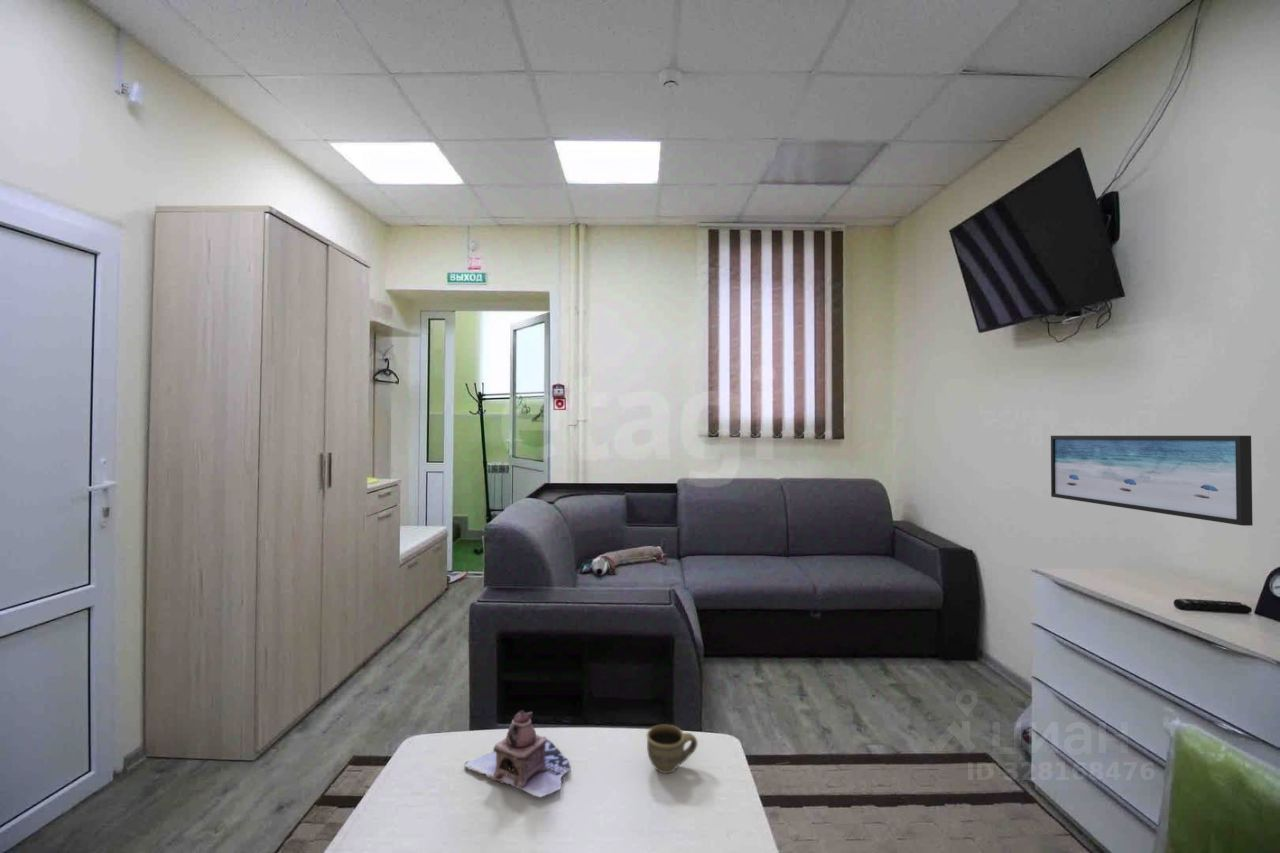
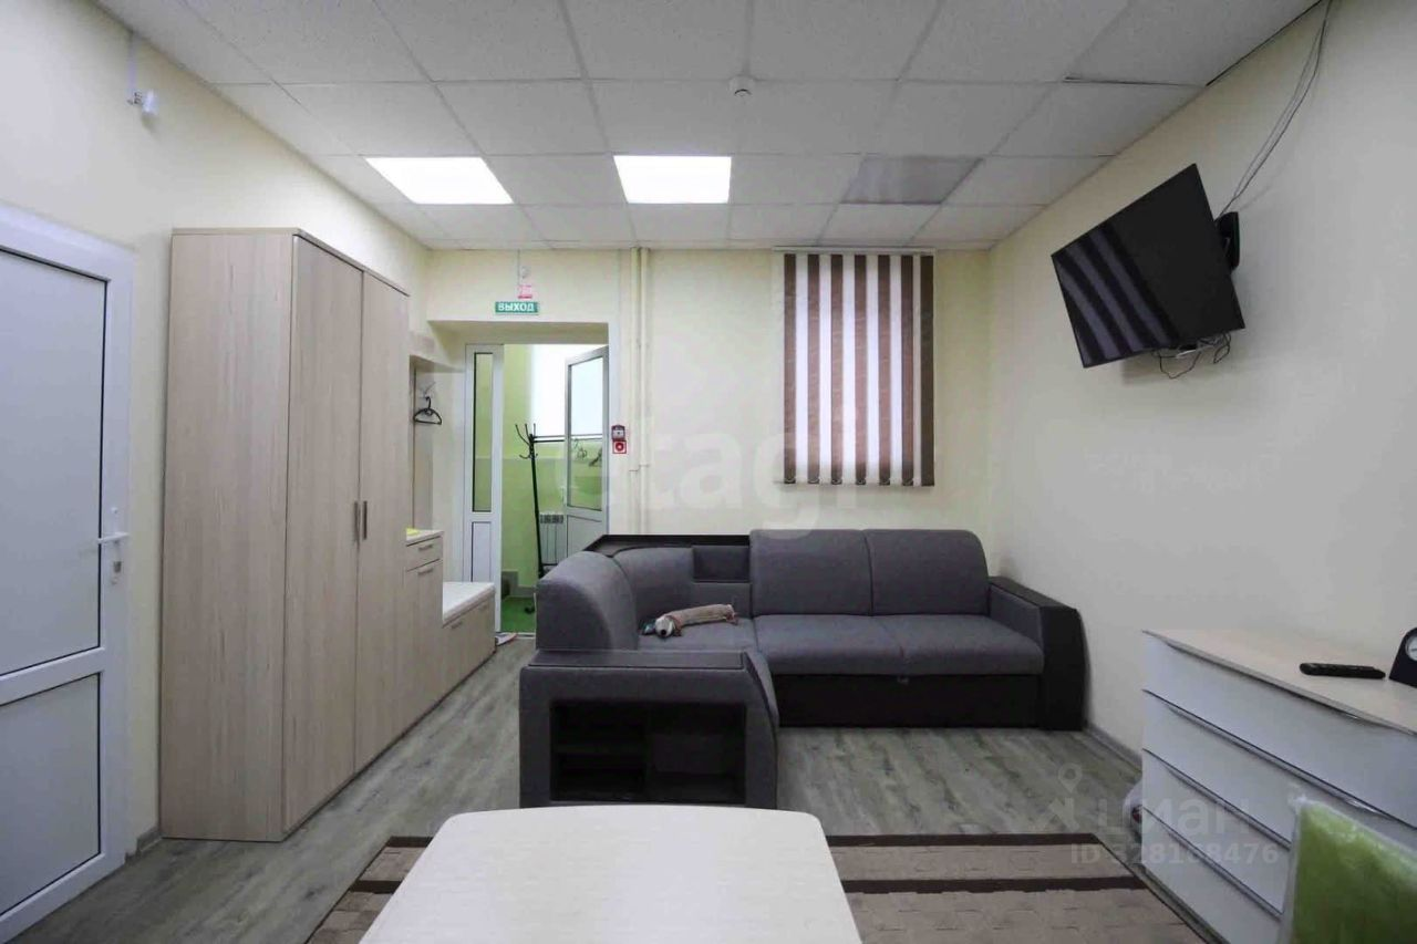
- wall art [1050,435,1254,527]
- teapot [463,709,571,799]
- cup [646,724,699,774]
